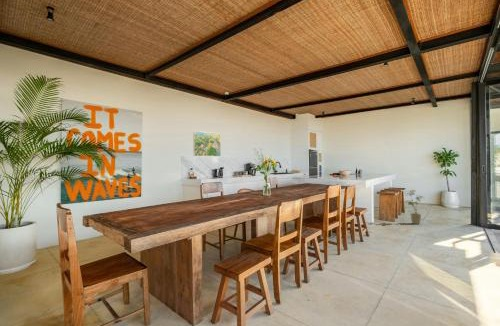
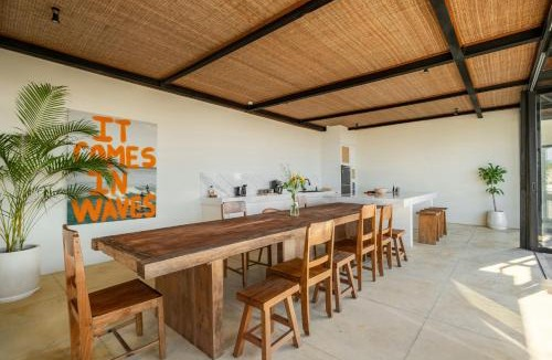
- house plant [404,189,426,225]
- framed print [192,130,222,157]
